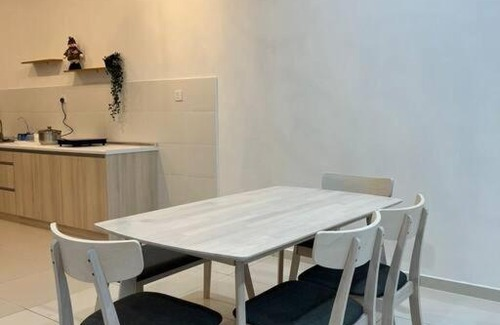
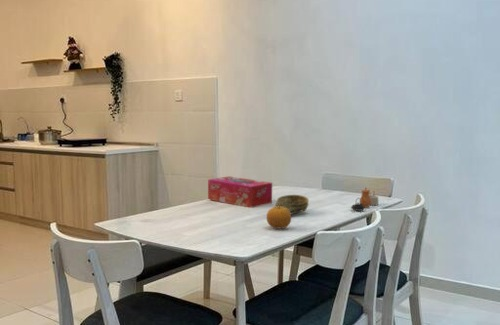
+ decorative bowl [274,194,310,215]
+ teapot [350,187,379,212]
+ fruit [266,203,292,229]
+ tissue box [207,175,273,209]
